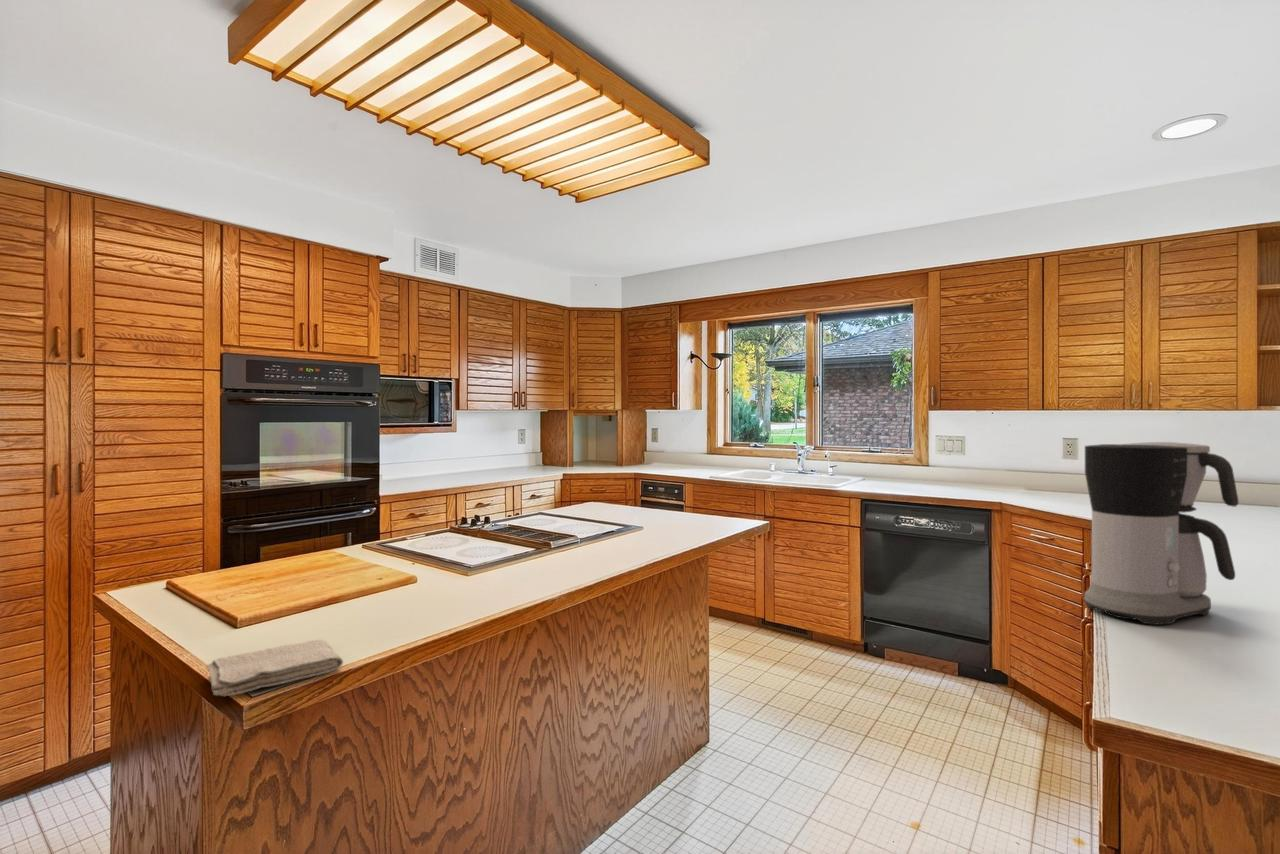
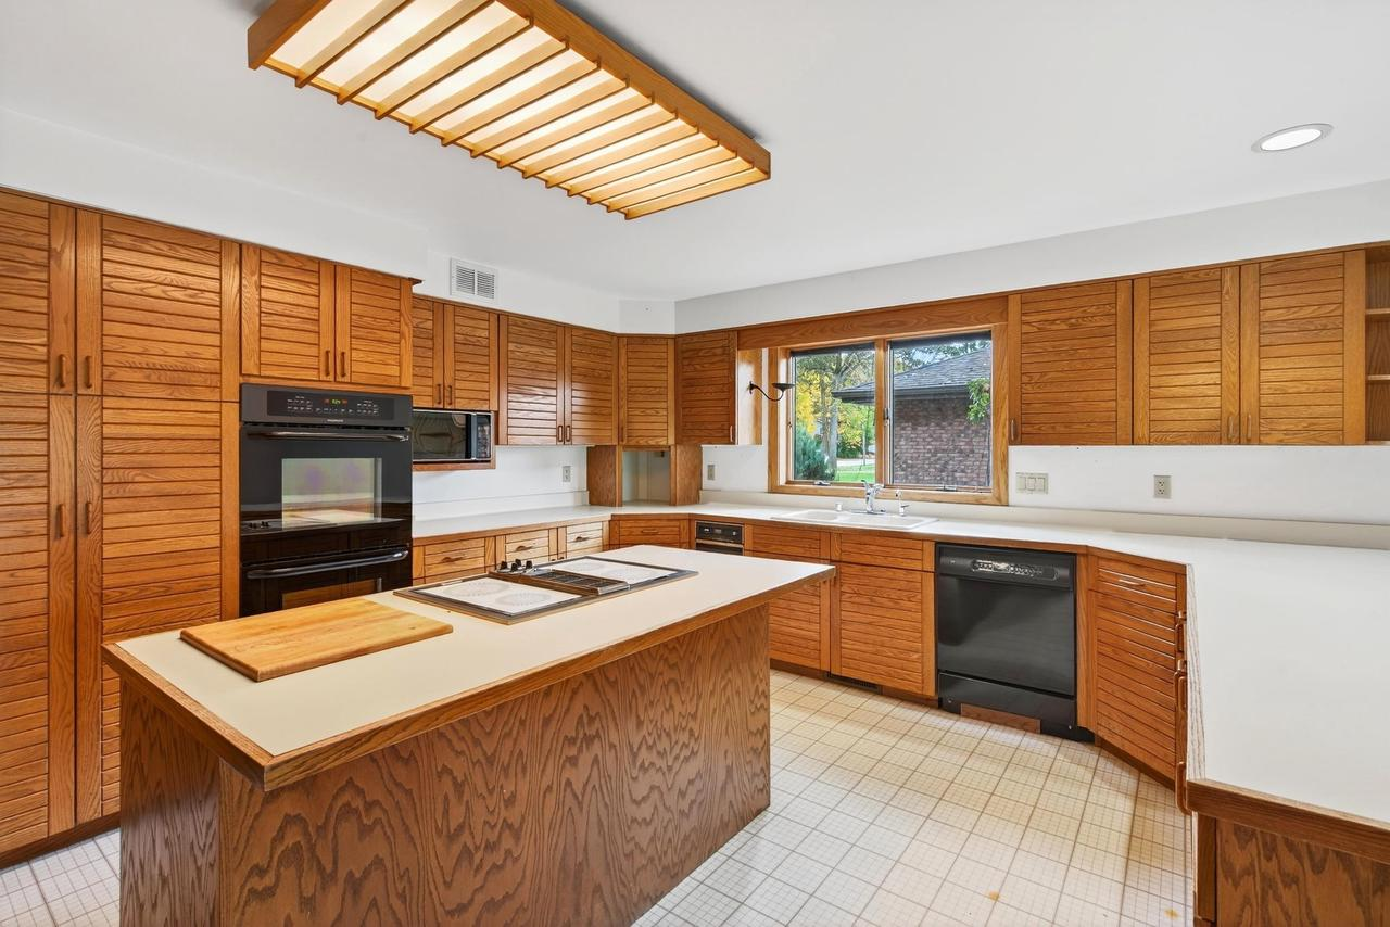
- washcloth [205,639,344,697]
- coffee maker [1083,441,1240,626]
